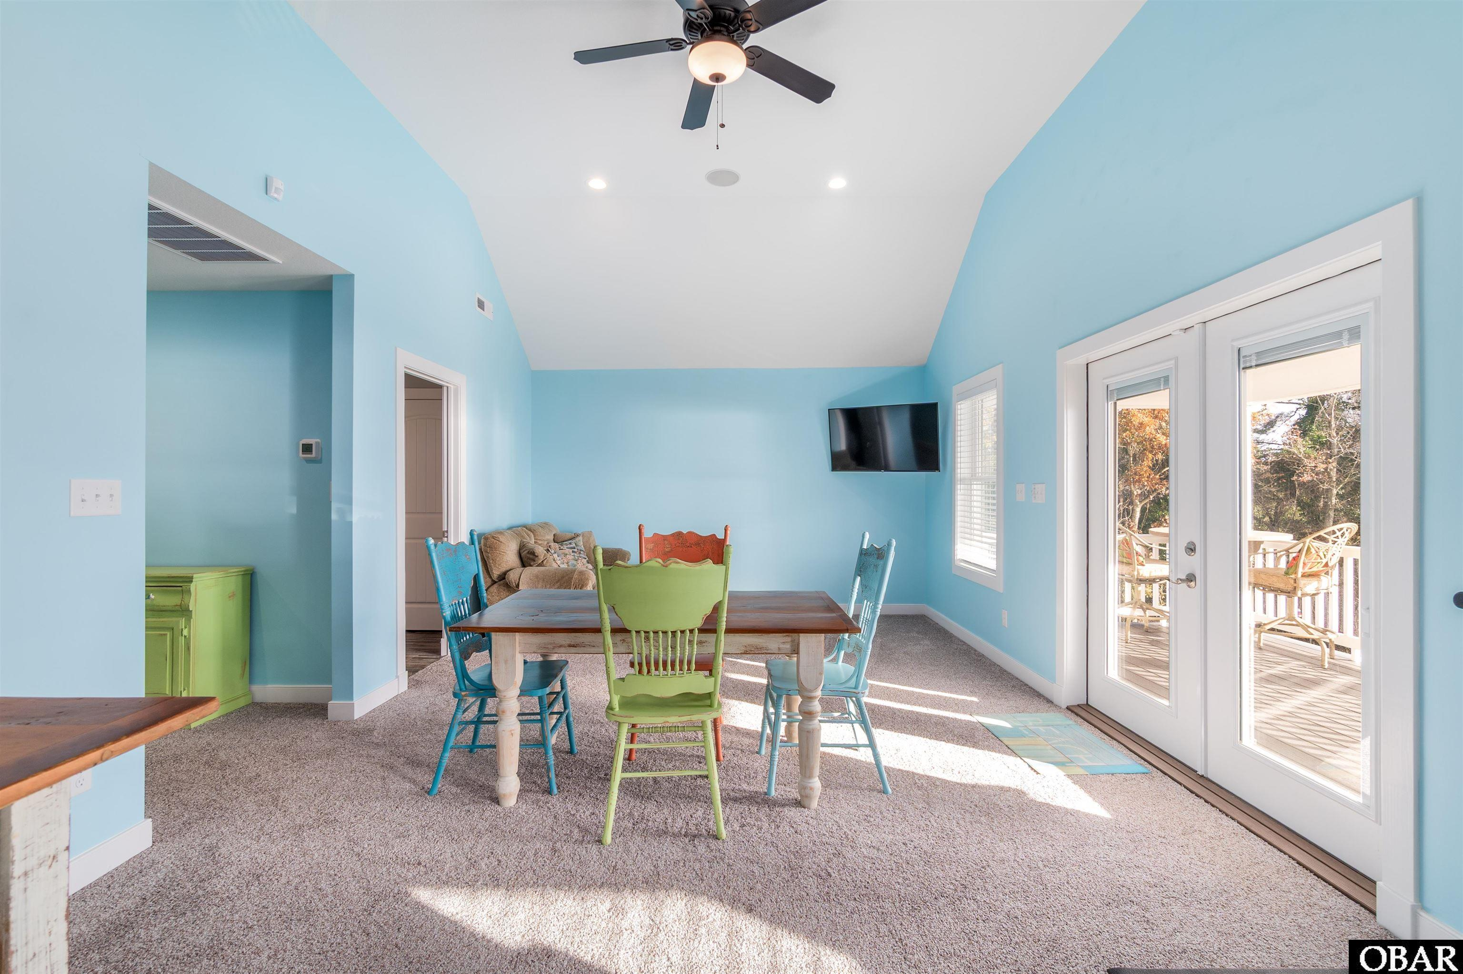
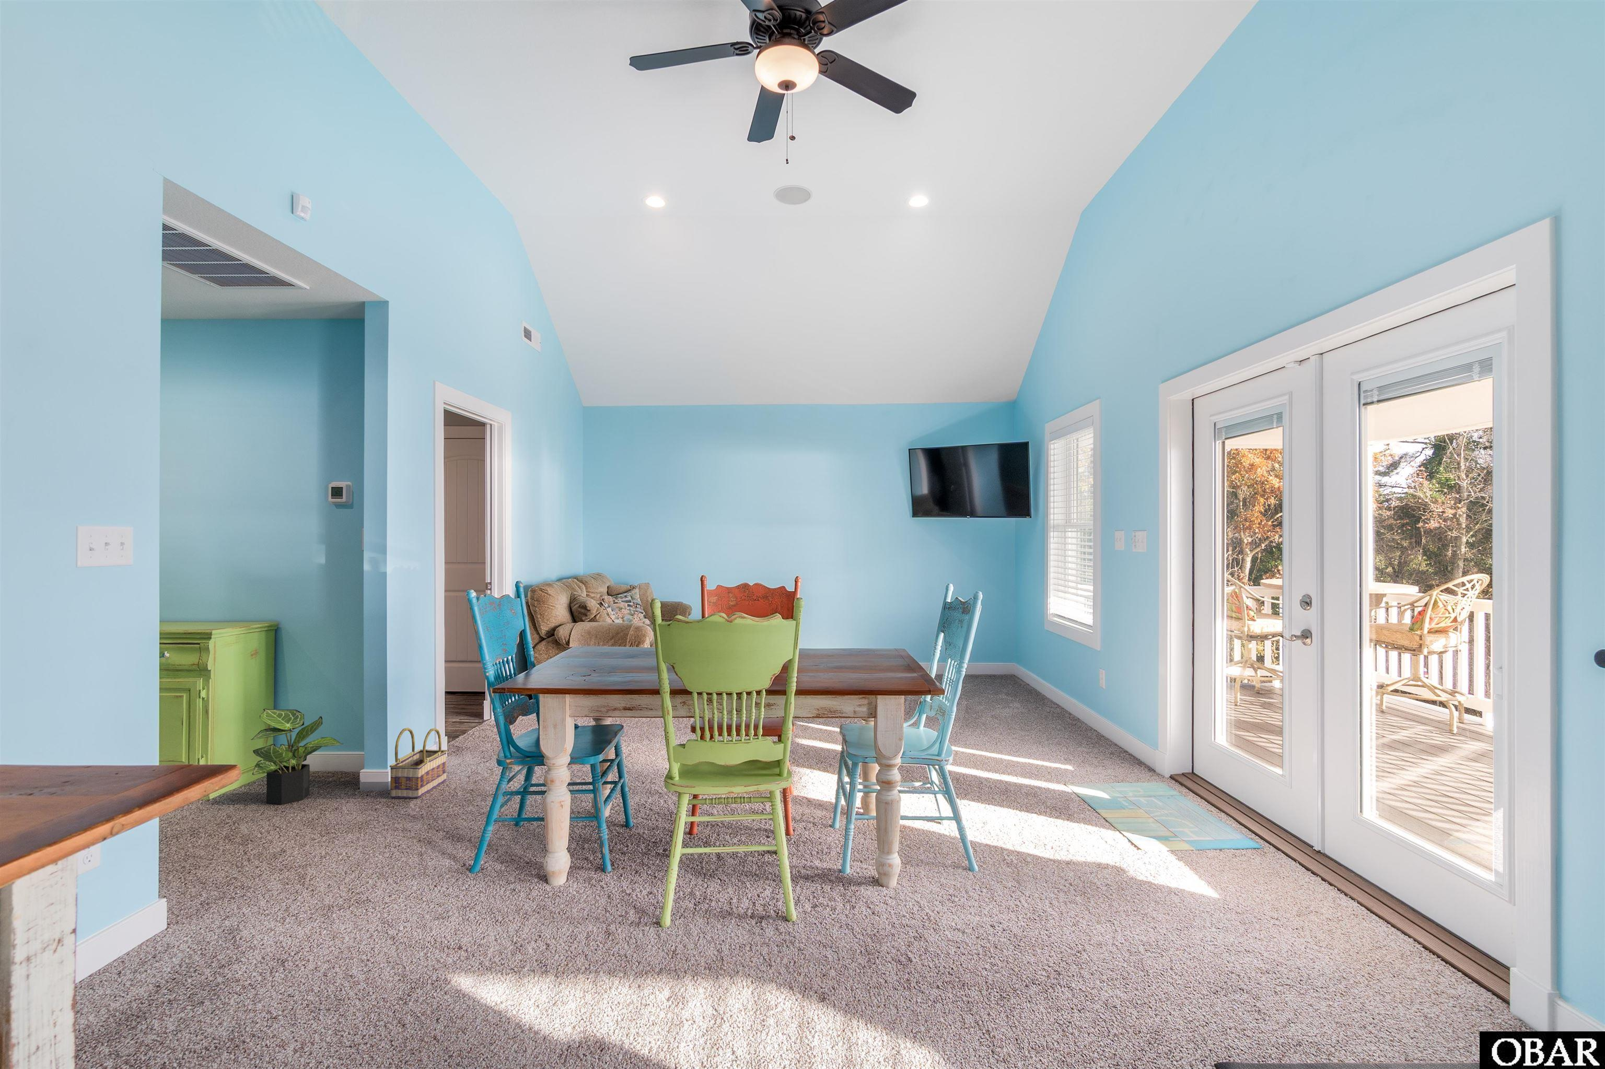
+ potted plant [251,709,344,805]
+ basket [389,728,447,798]
